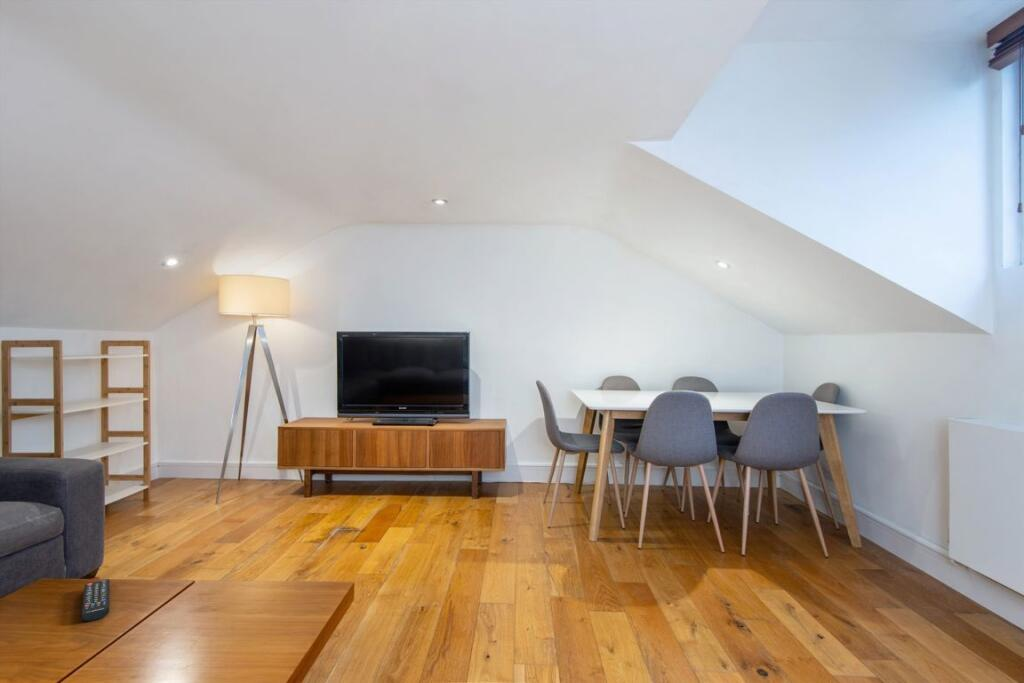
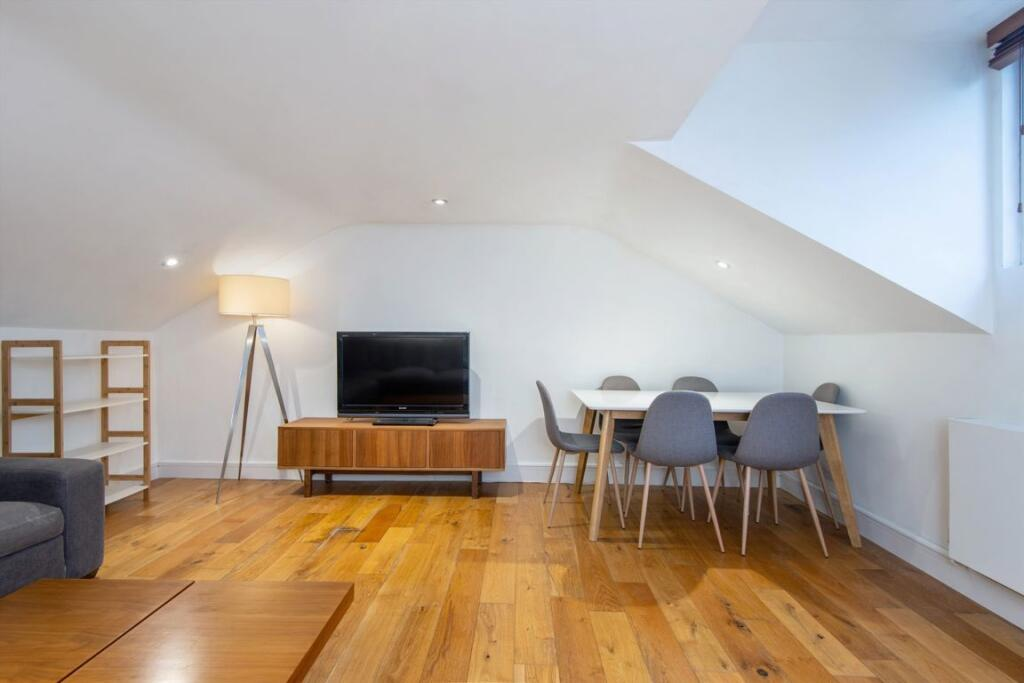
- remote control [80,578,111,622]
